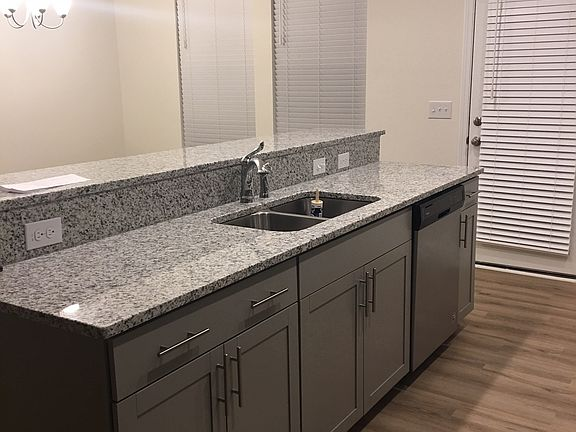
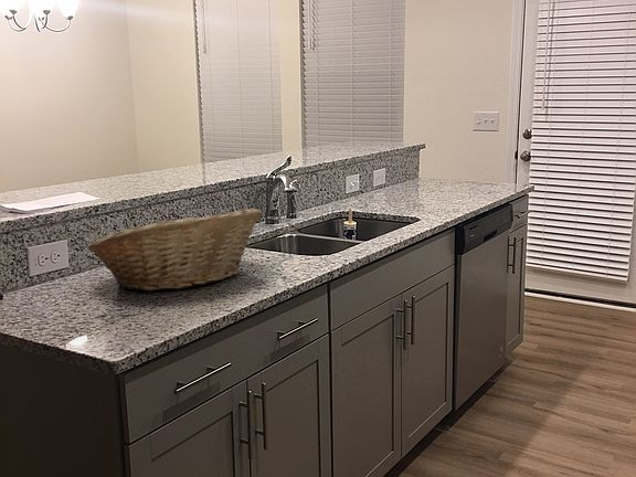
+ fruit basket [87,206,263,292]
